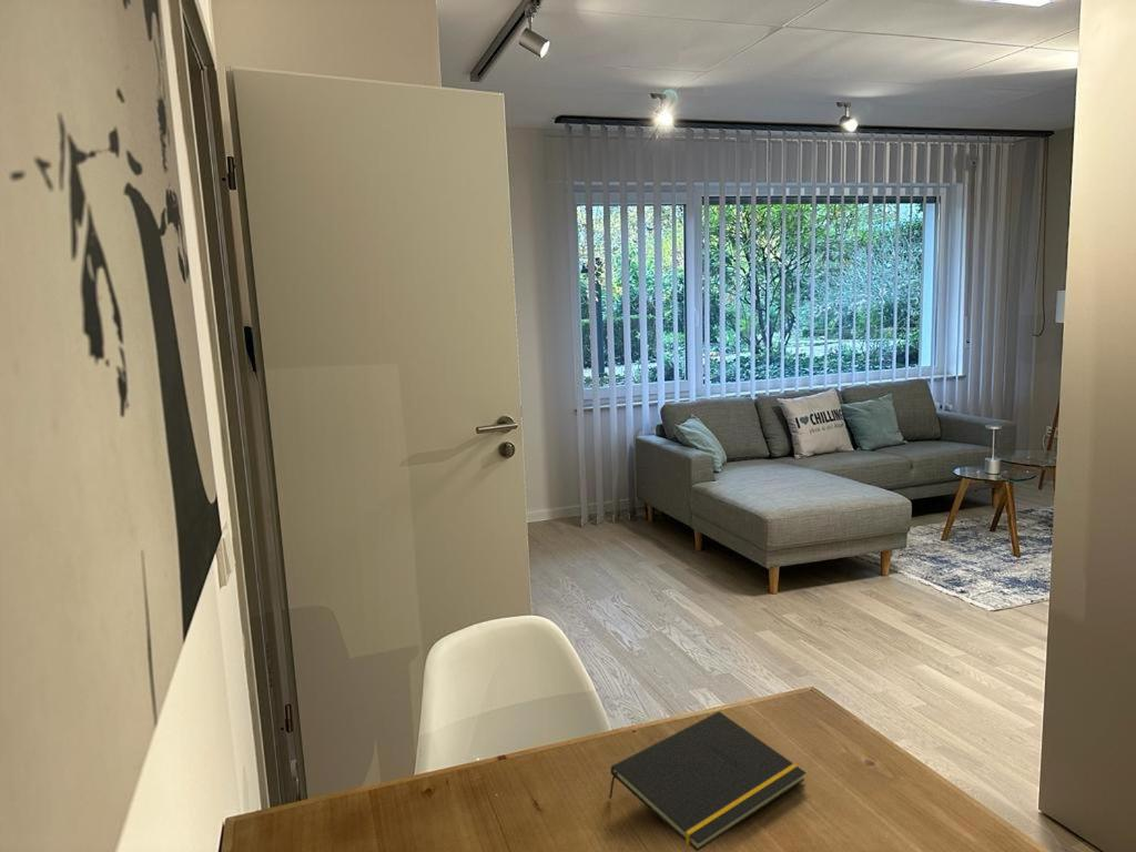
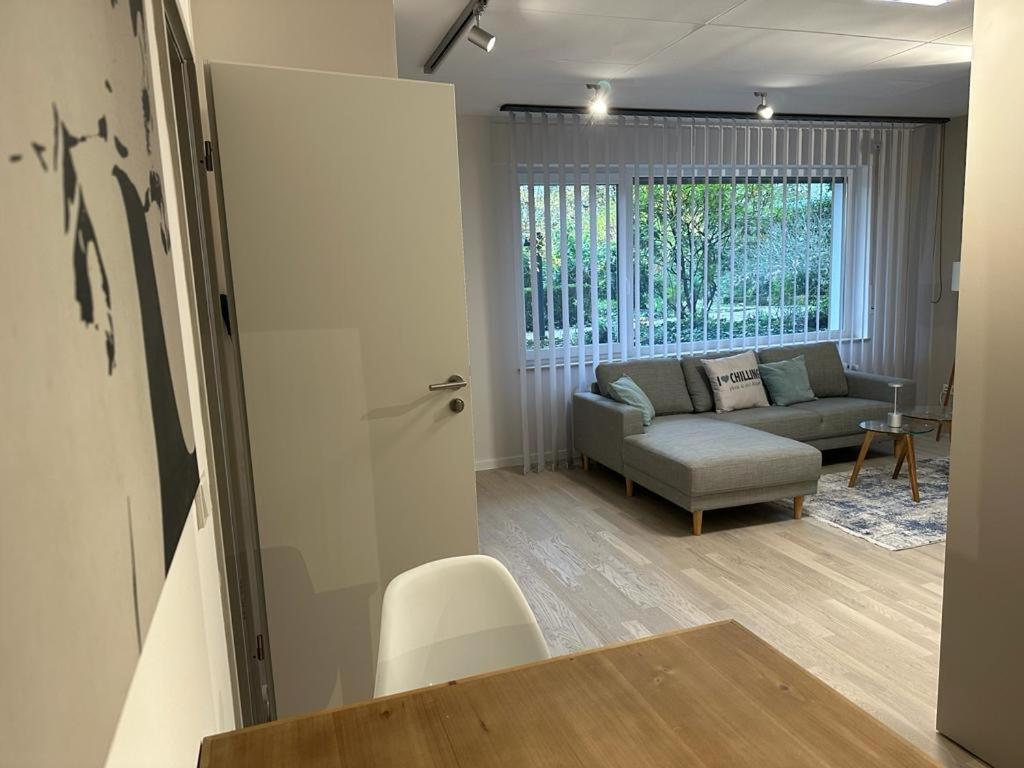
- notepad [608,710,807,852]
